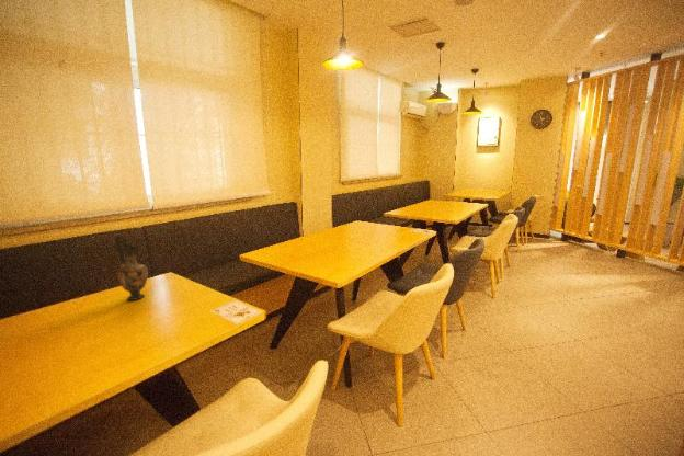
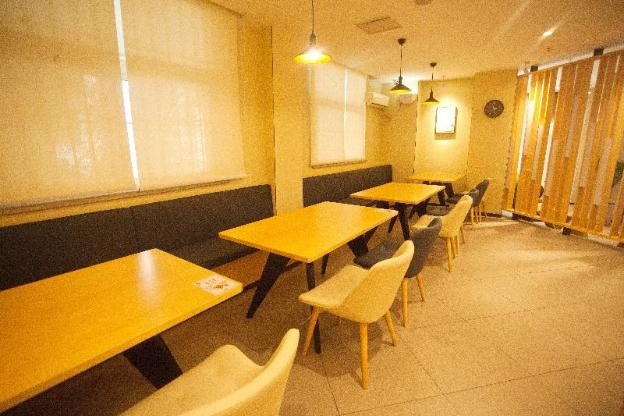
- vase [114,235,149,301]
